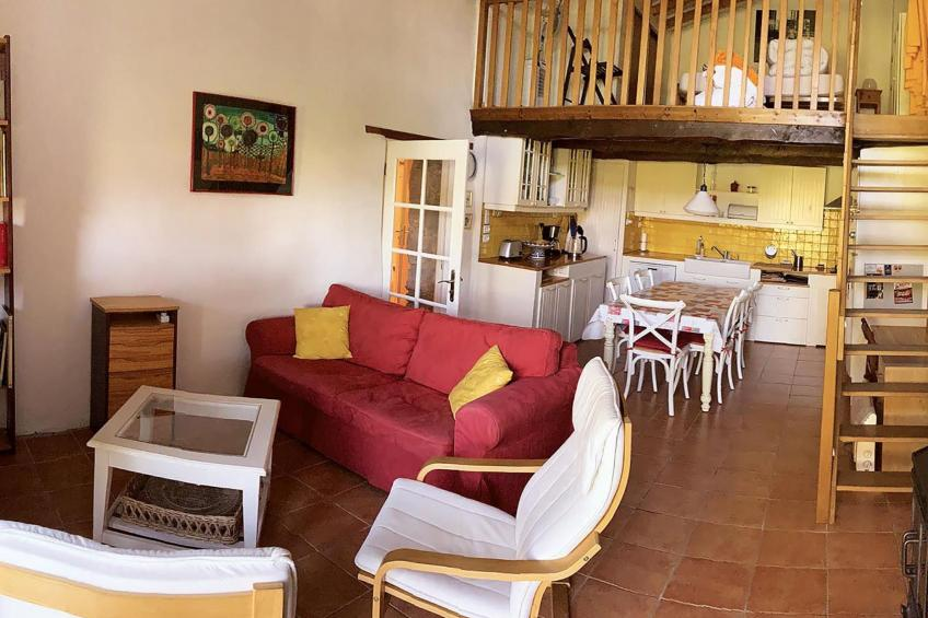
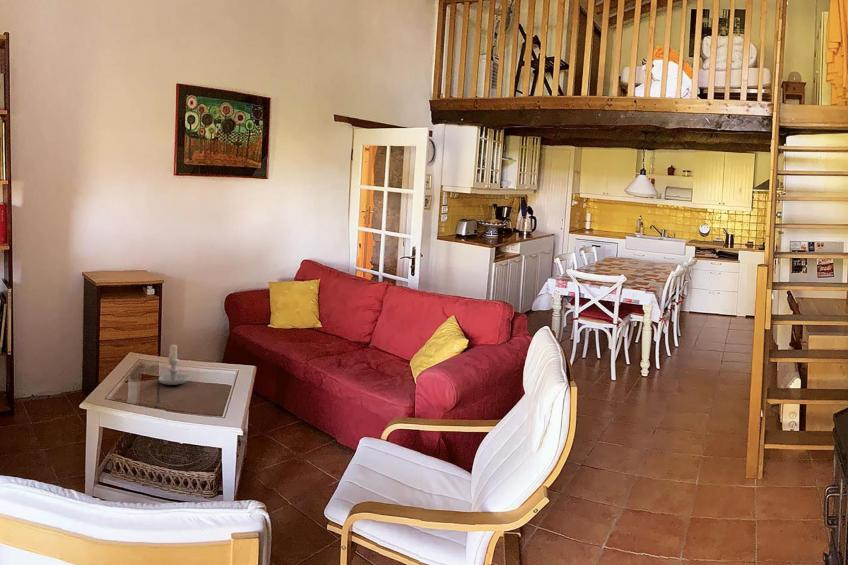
+ candle [157,343,190,386]
